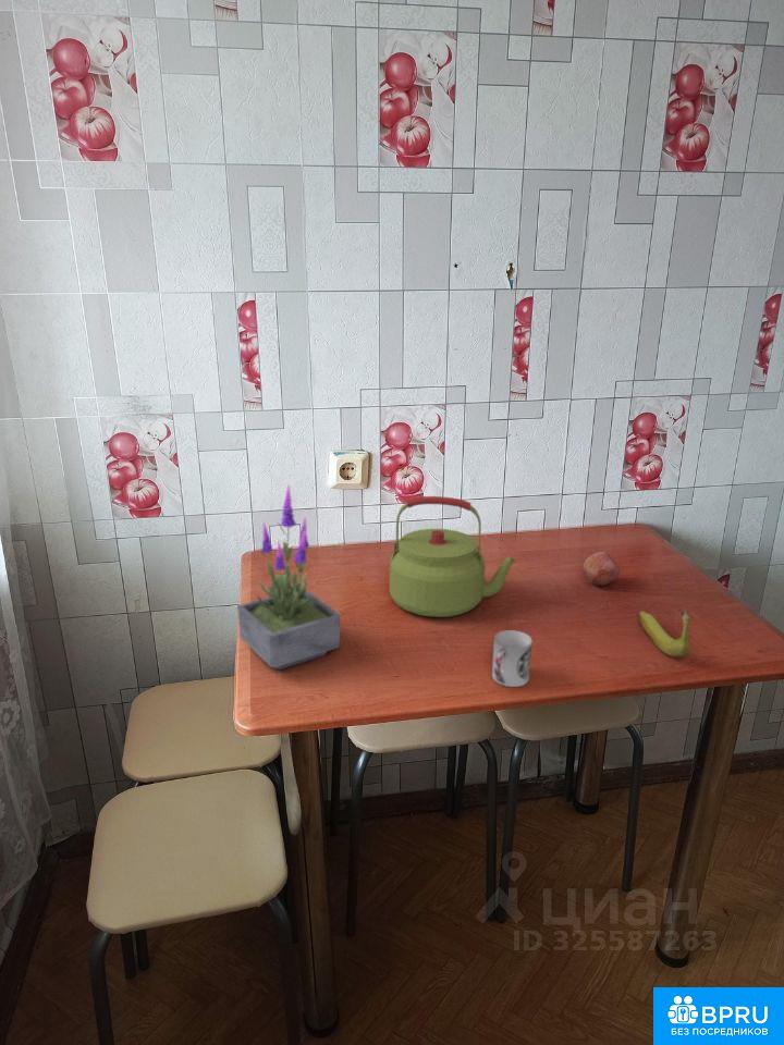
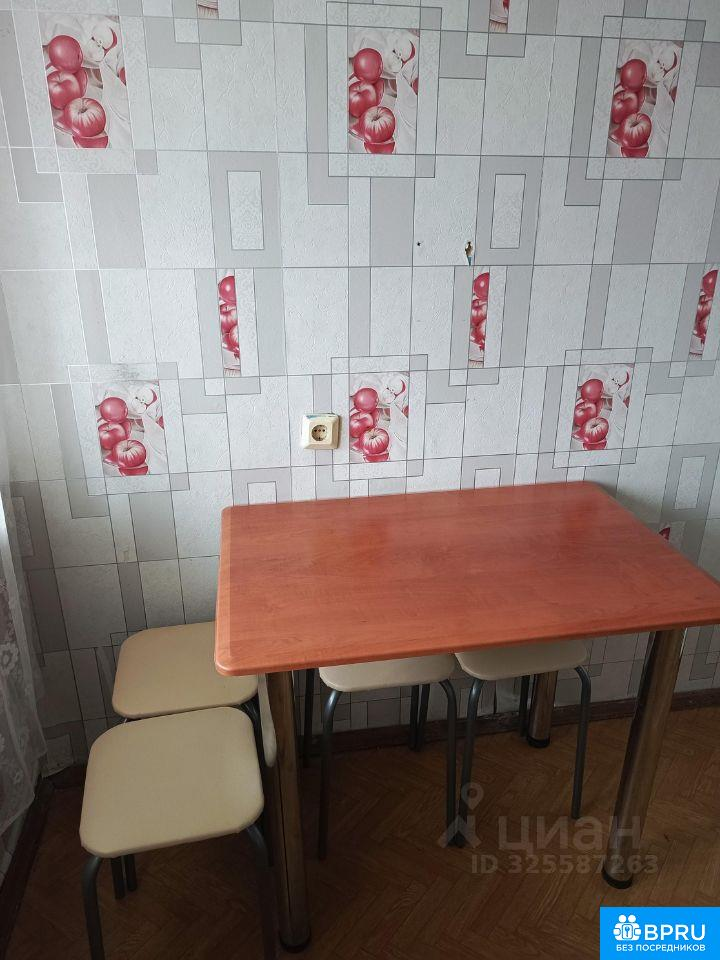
- fruit [581,551,621,587]
- kettle [389,495,516,618]
- banana [638,610,691,659]
- cup [491,629,532,688]
- potted plant [236,483,341,671]
